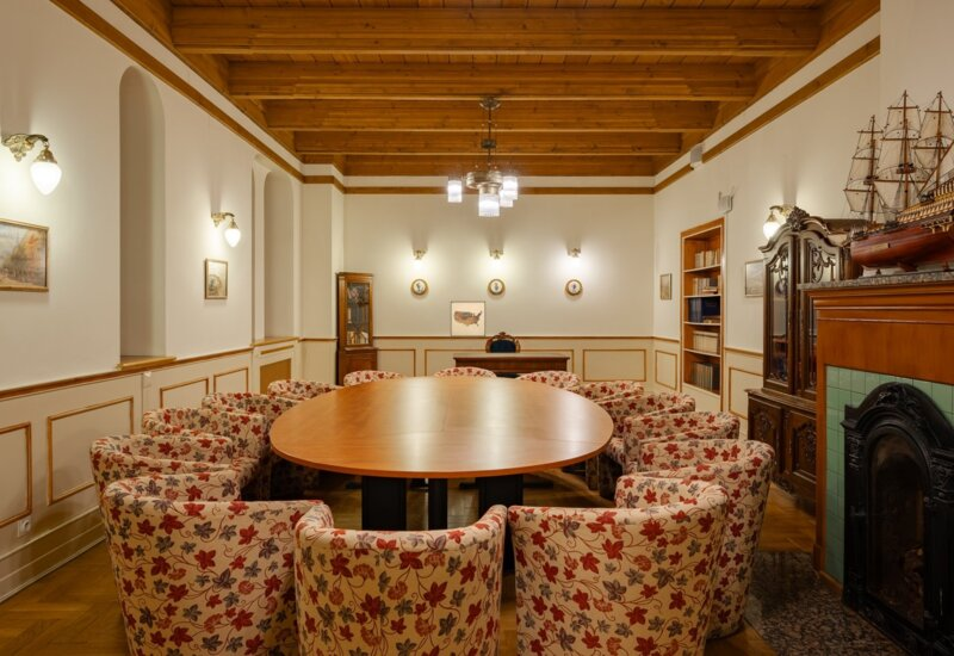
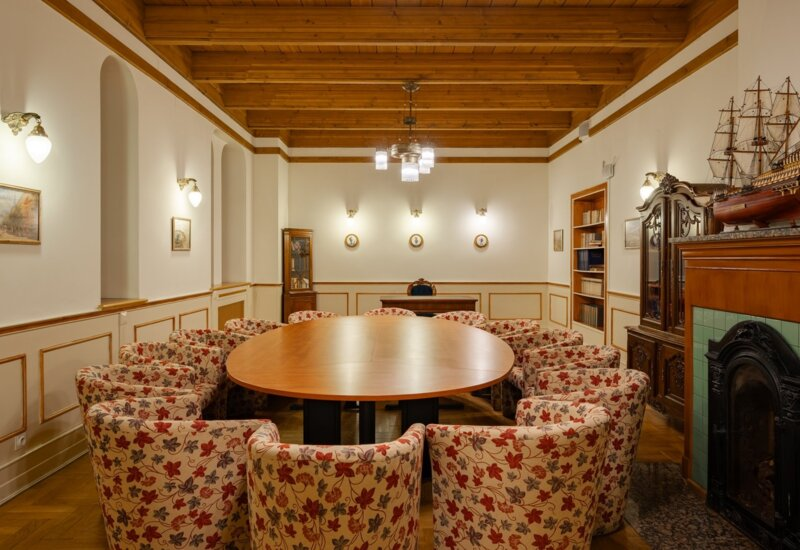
- wall art [450,301,487,338]
